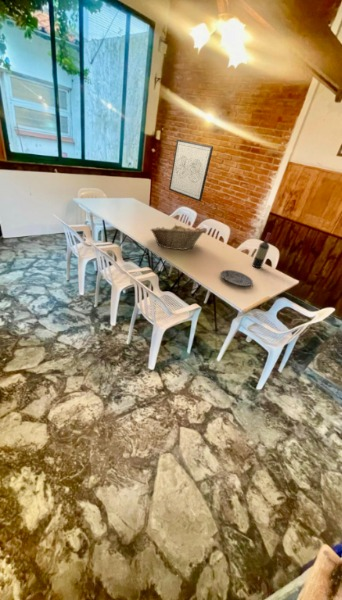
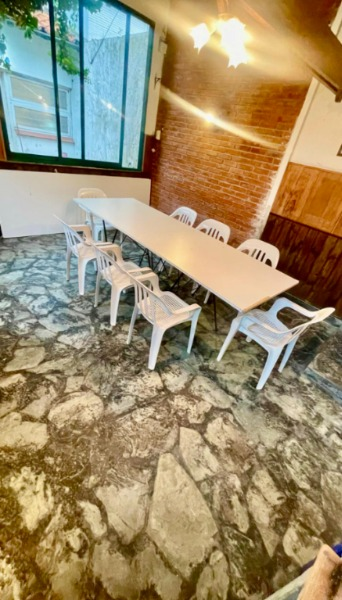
- plate [219,269,254,287]
- wine bottle [251,232,272,269]
- wall art [168,139,214,202]
- fruit basket [150,223,206,251]
